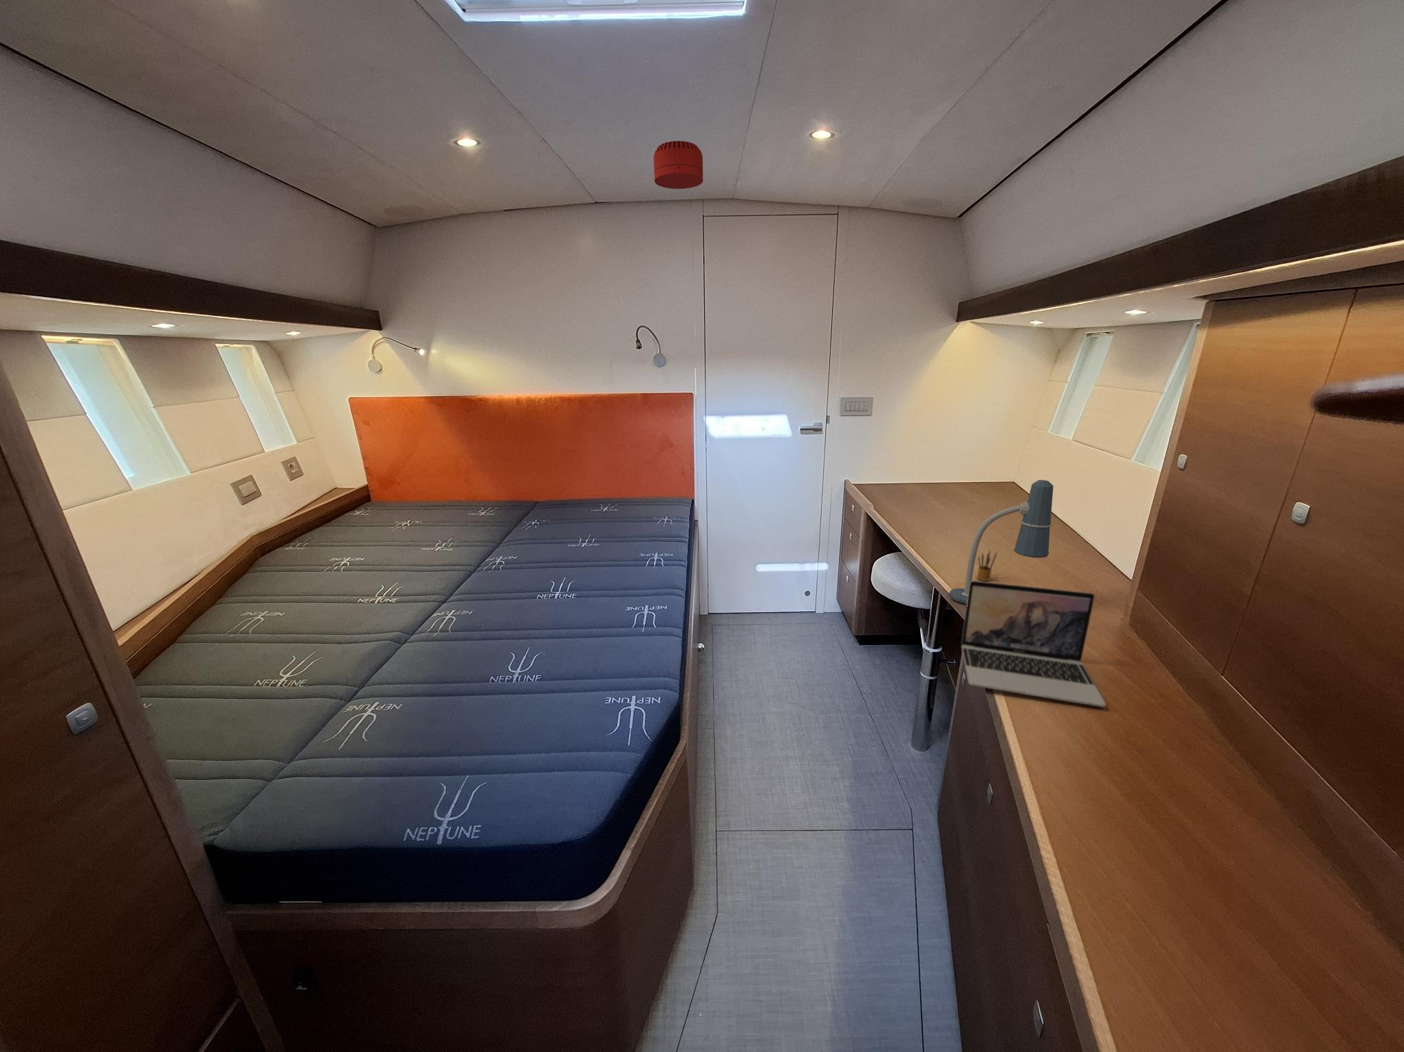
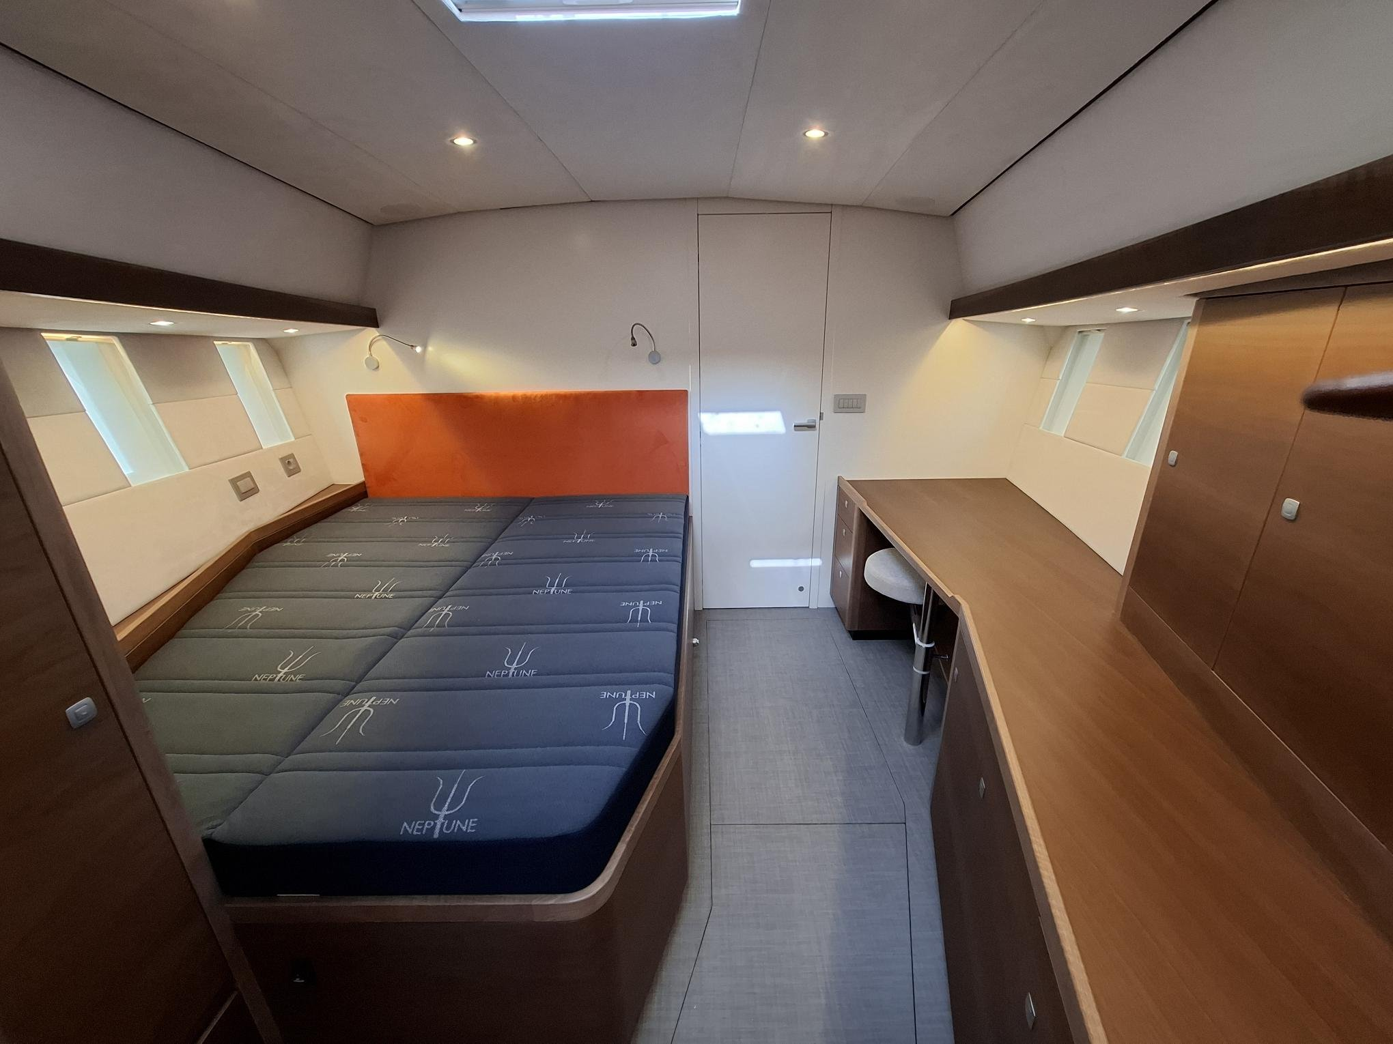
- smoke detector [653,140,704,190]
- pencil box [976,549,998,581]
- laptop [961,580,1107,707]
- desk lamp [949,480,1055,604]
